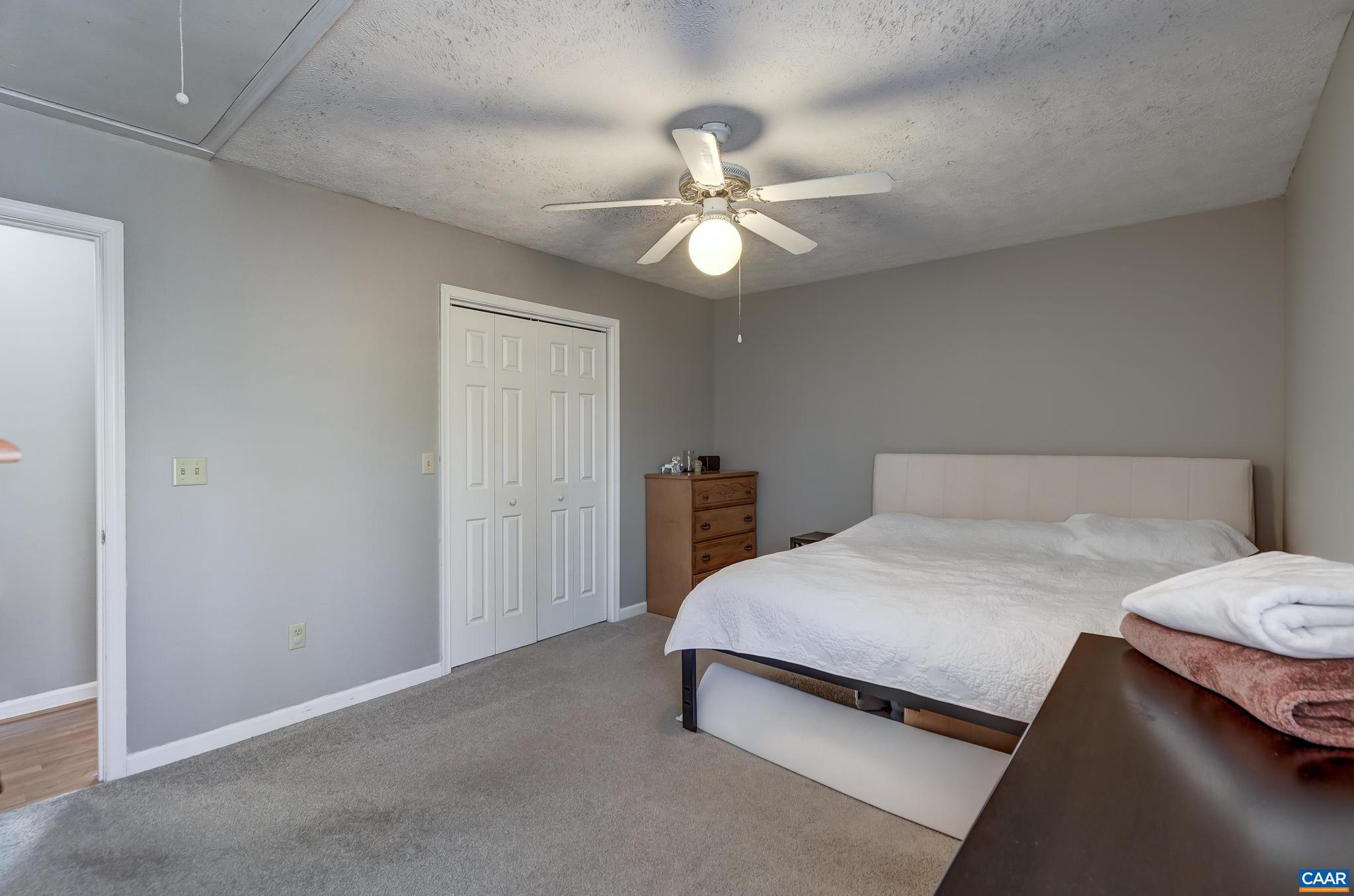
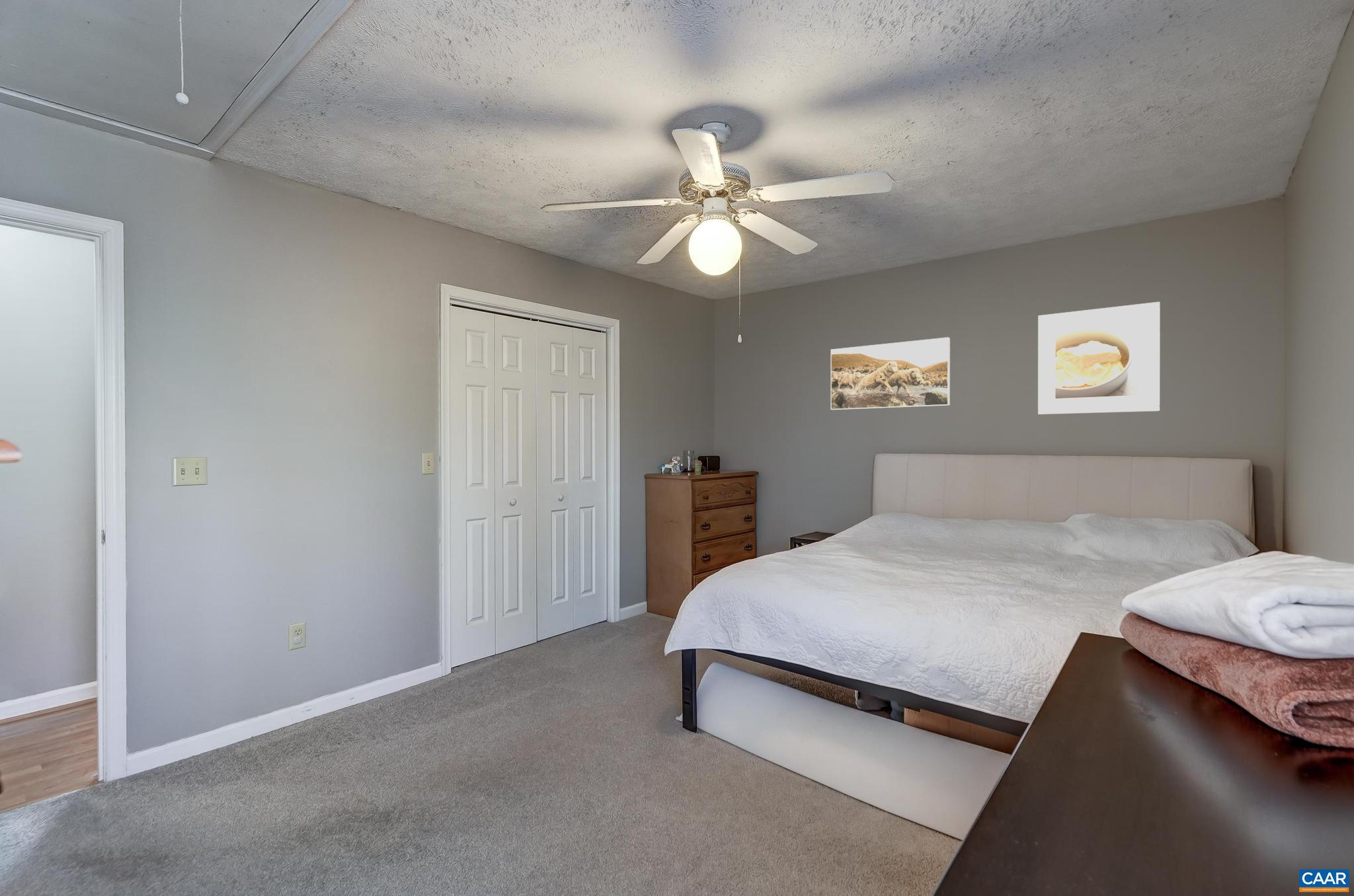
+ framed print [1037,301,1161,415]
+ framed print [830,336,951,410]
